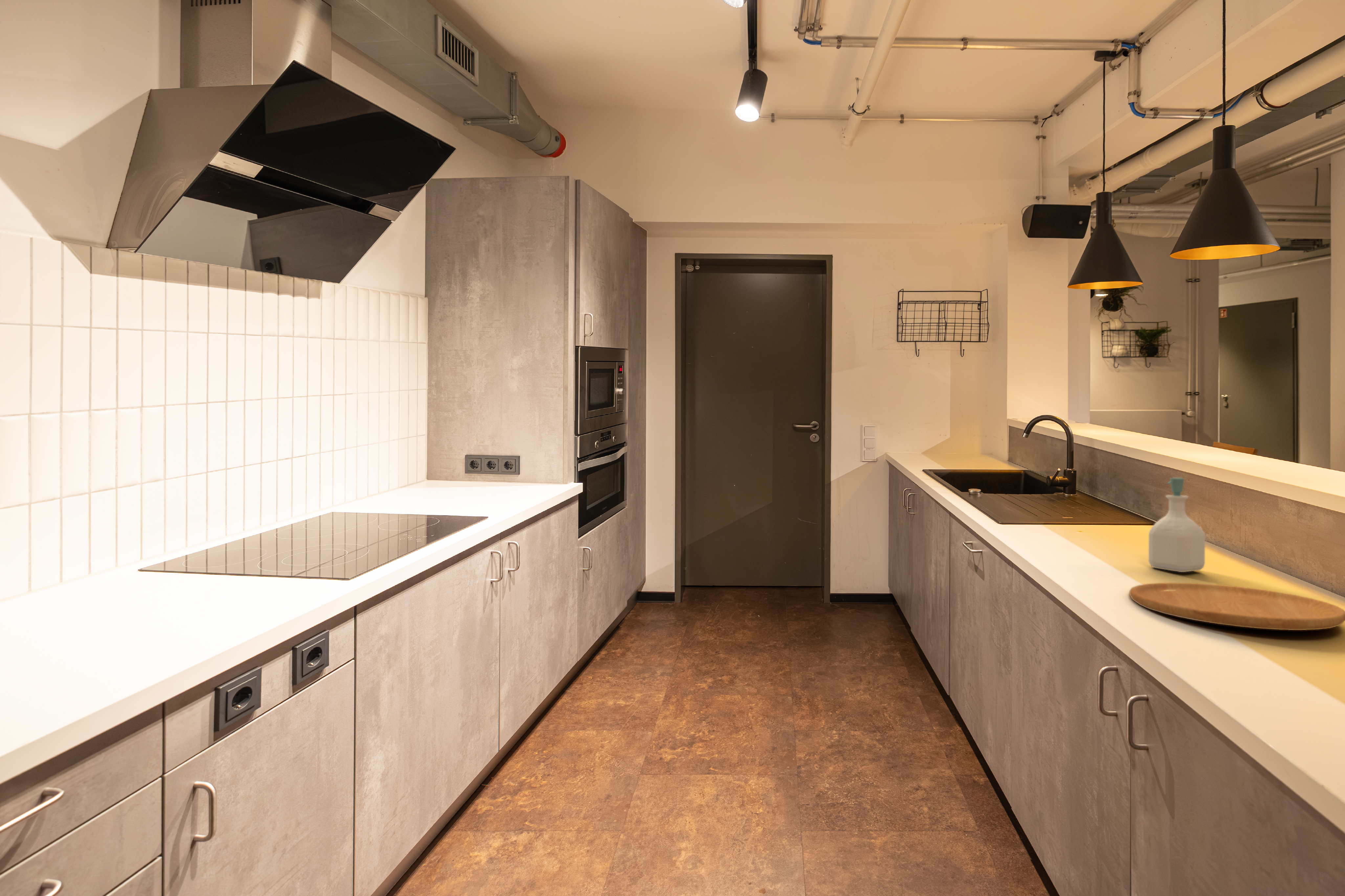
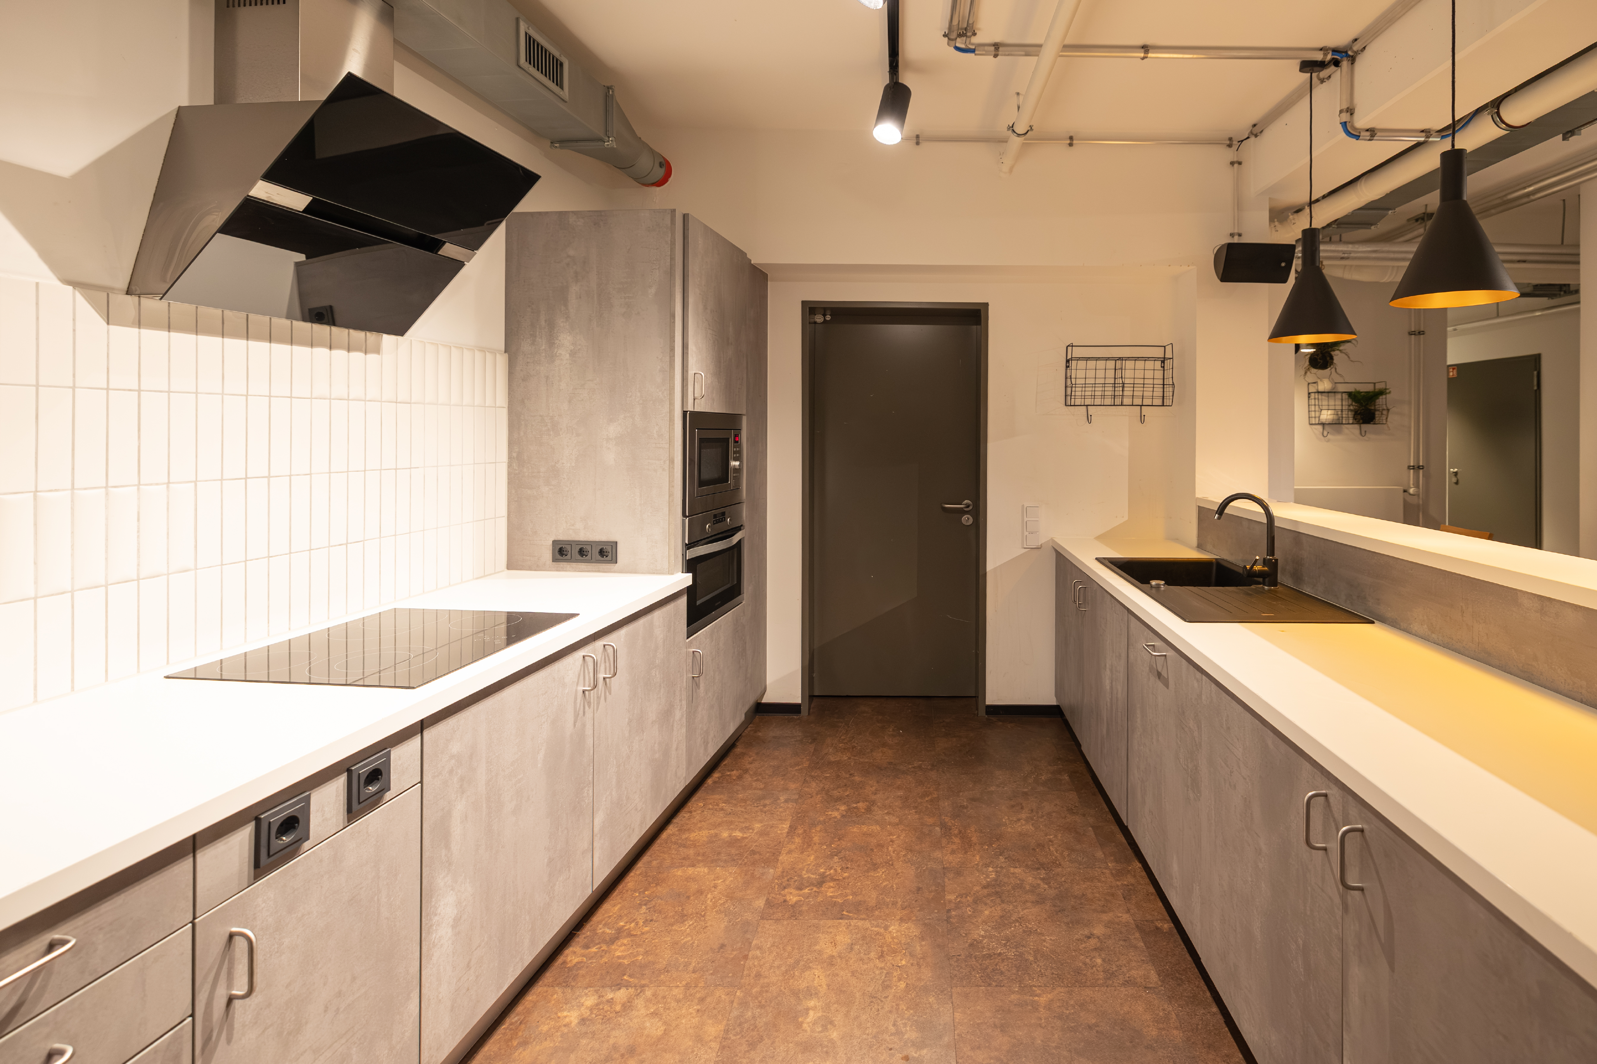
- soap bottle [1148,477,1205,572]
- cutting board [1129,582,1345,630]
